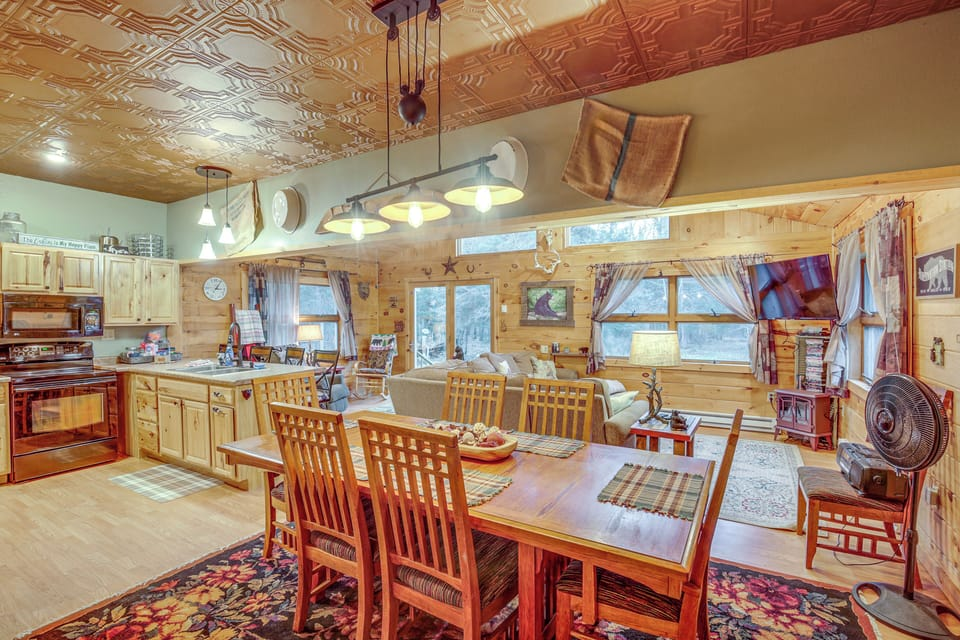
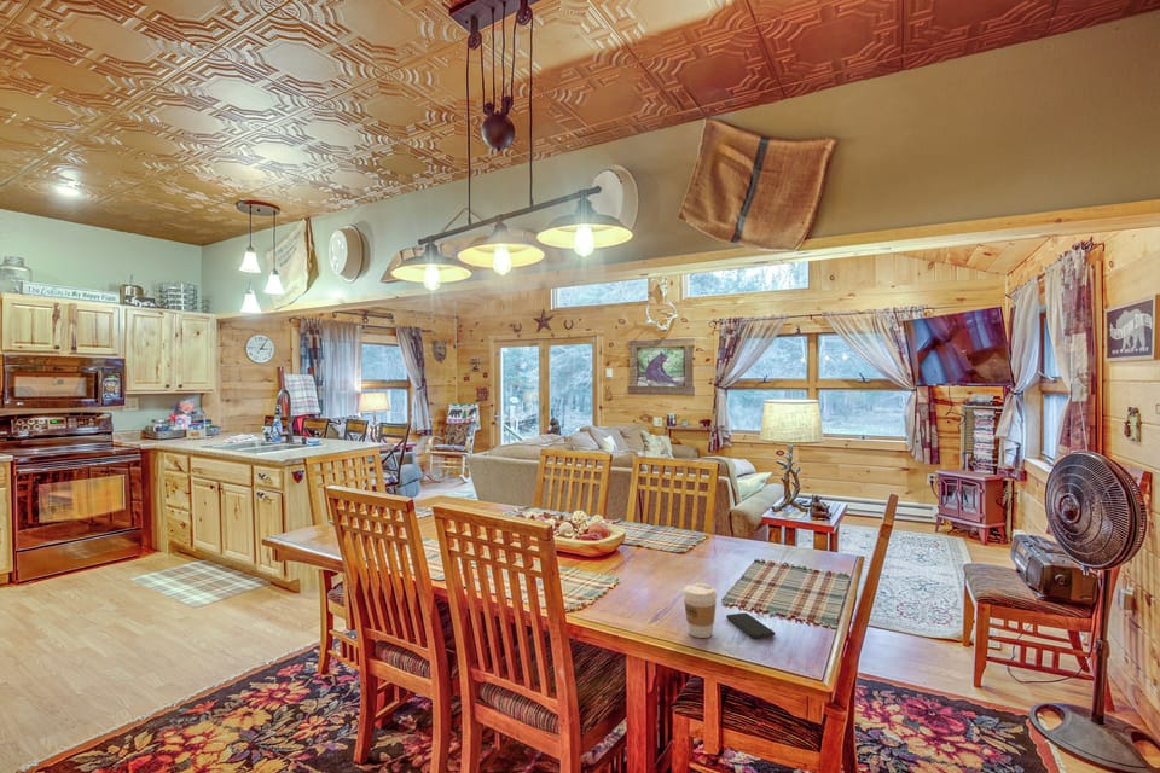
+ smartphone [725,611,776,639]
+ coffee cup [682,582,718,639]
